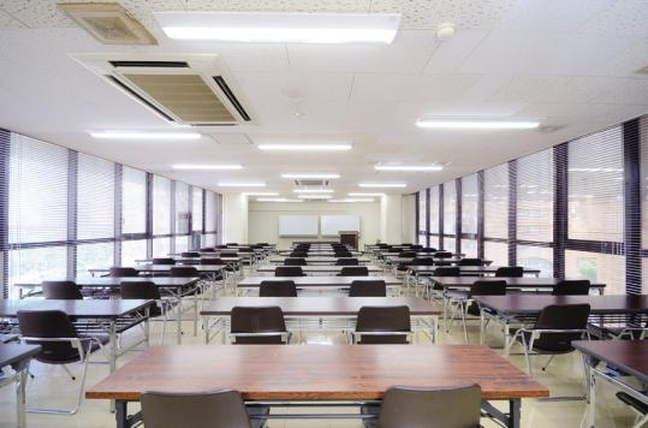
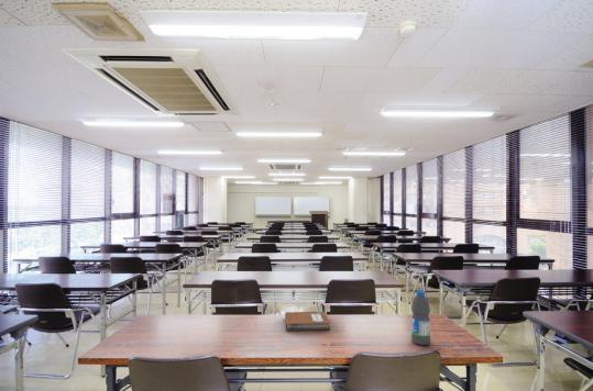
+ water bottle [410,290,431,347]
+ notebook [284,311,331,332]
